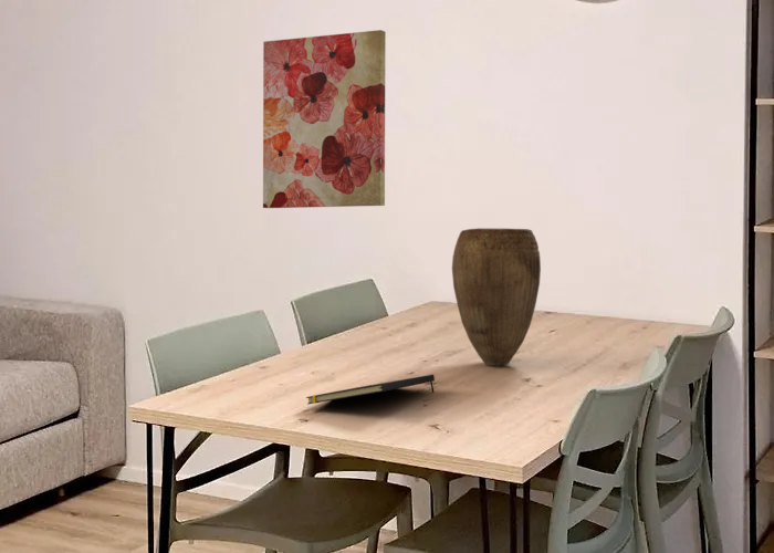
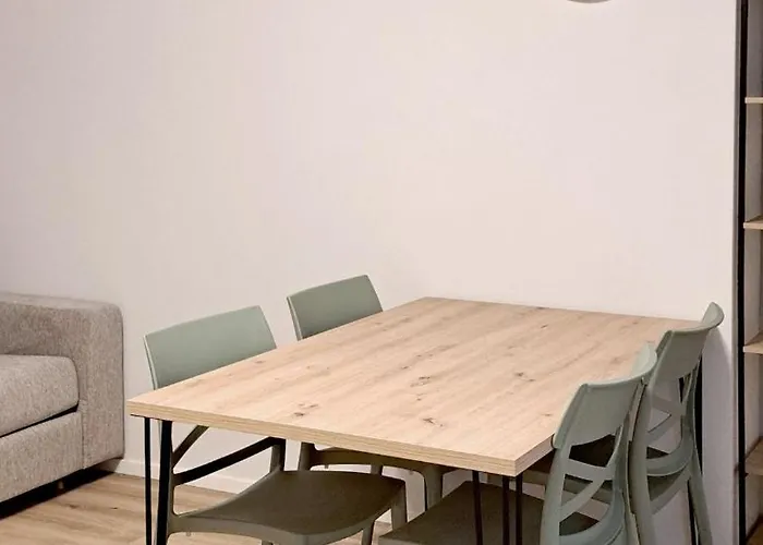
- wall art [262,29,387,209]
- notepad [305,374,436,406]
- vase [451,228,542,366]
